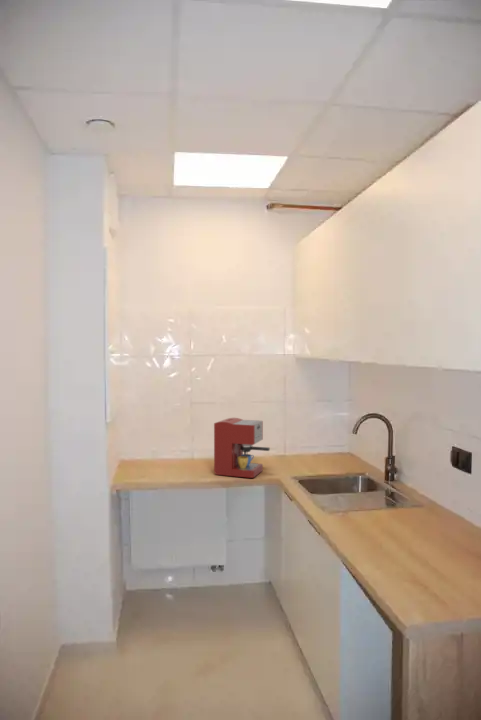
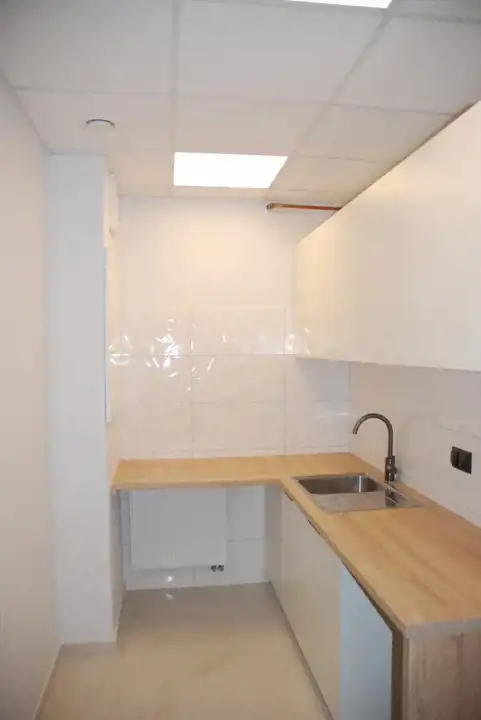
- coffee maker [213,417,271,479]
